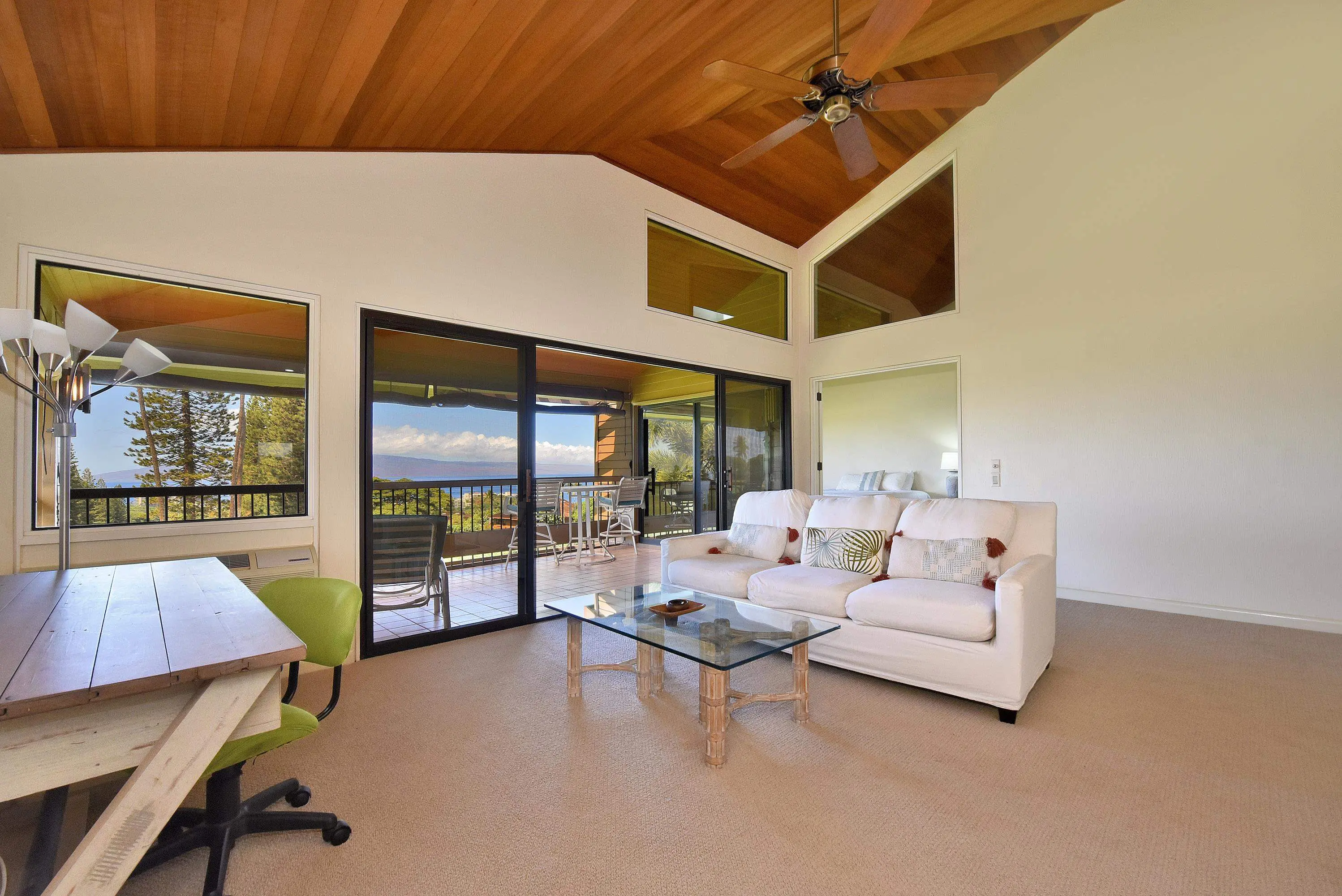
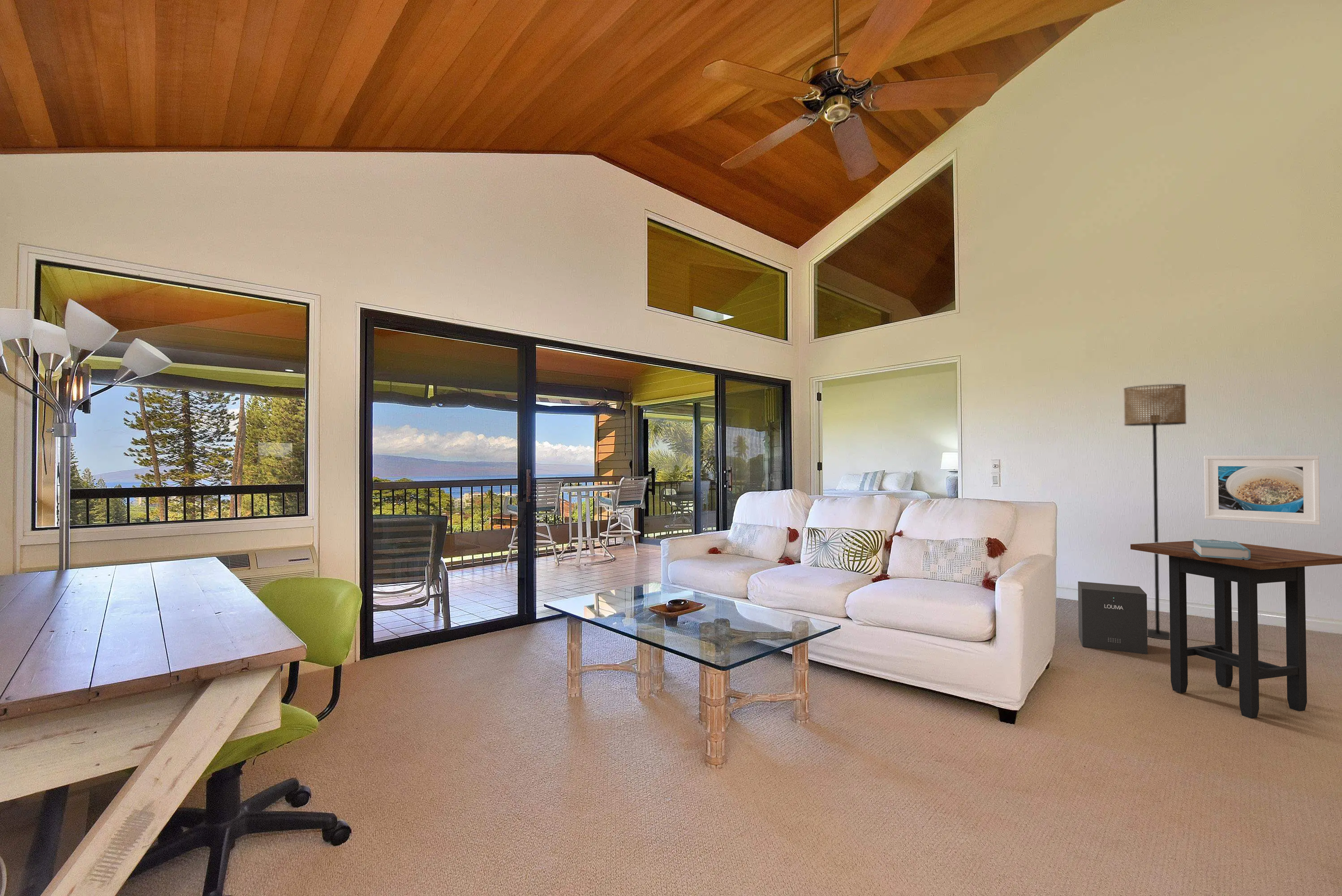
+ floor lamp [1123,383,1187,640]
+ speaker [1078,581,1148,655]
+ book [1192,539,1251,560]
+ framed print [1204,455,1320,526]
+ side table [1130,539,1342,719]
